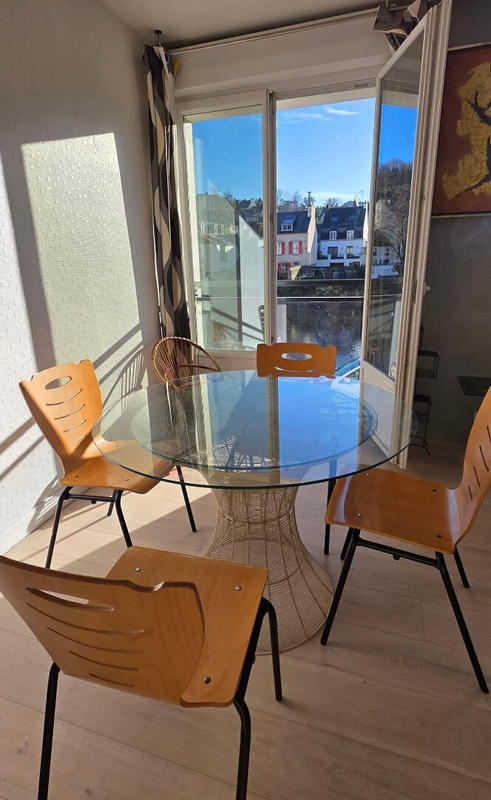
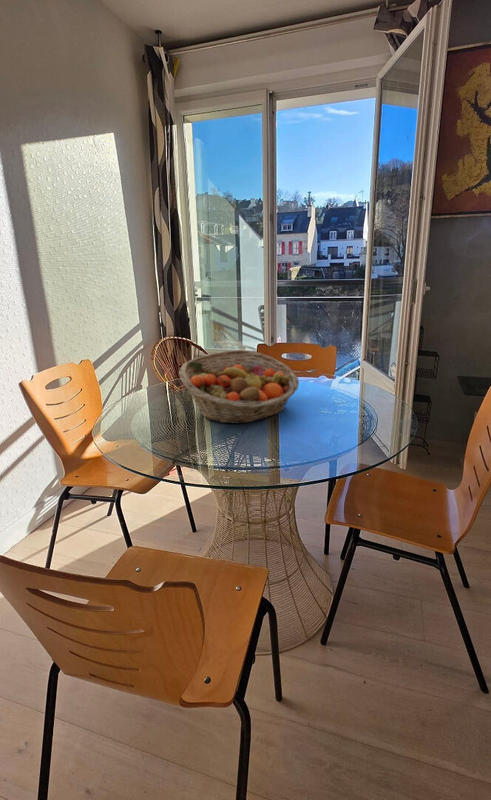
+ fruit basket [179,349,300,425]
